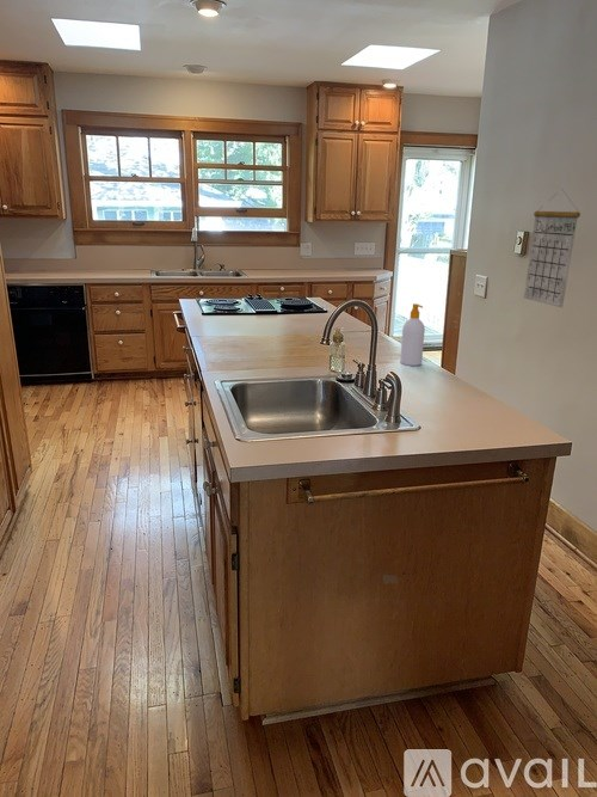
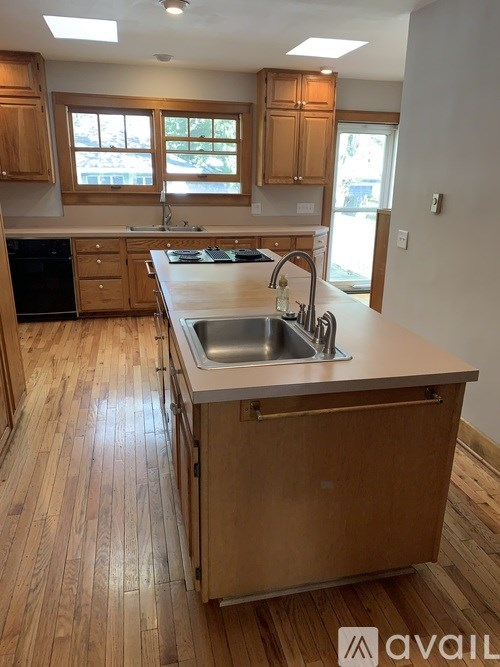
- calendar [523,190,581,308]
- soap bottle [399,302,426,367]
